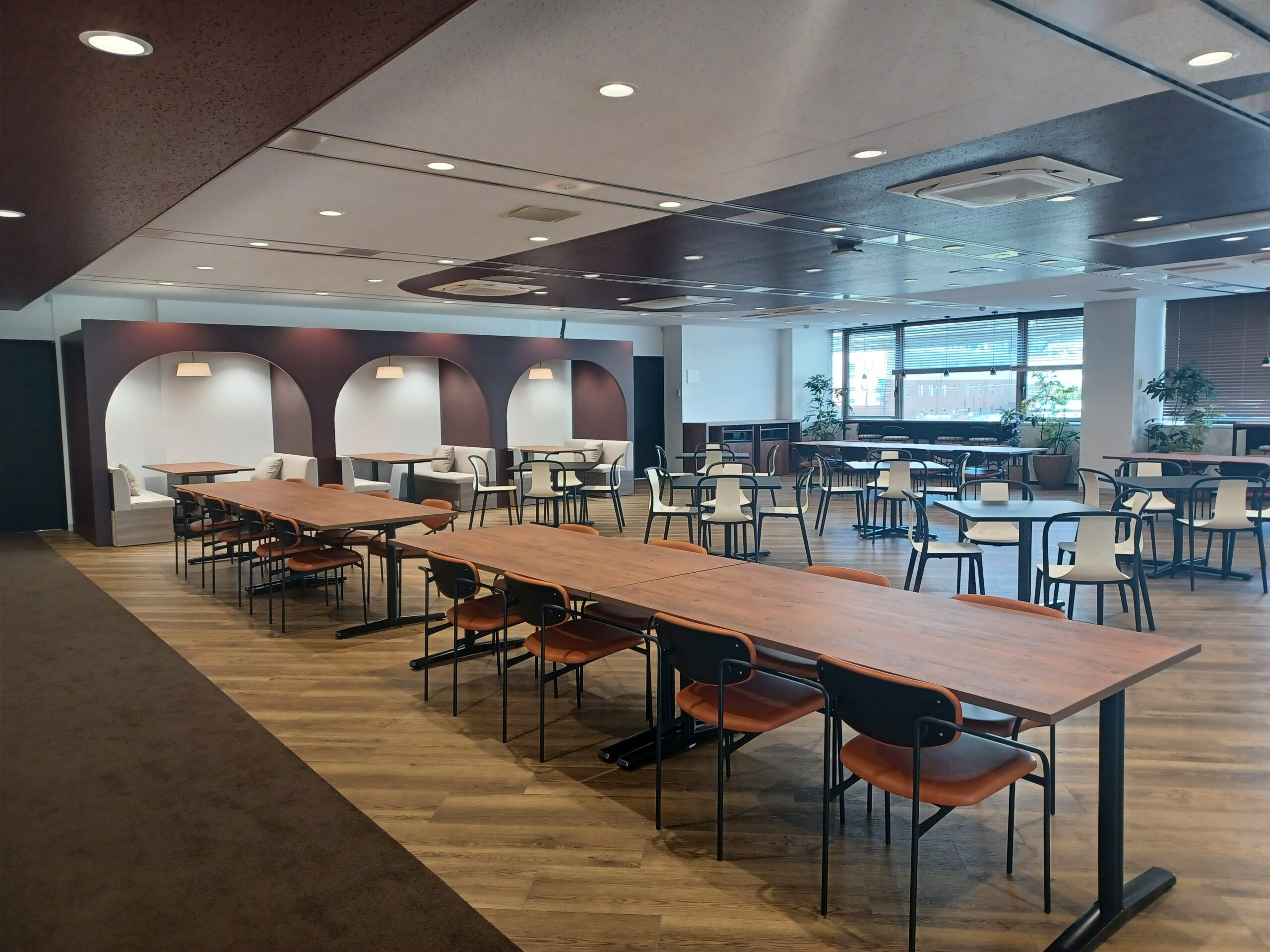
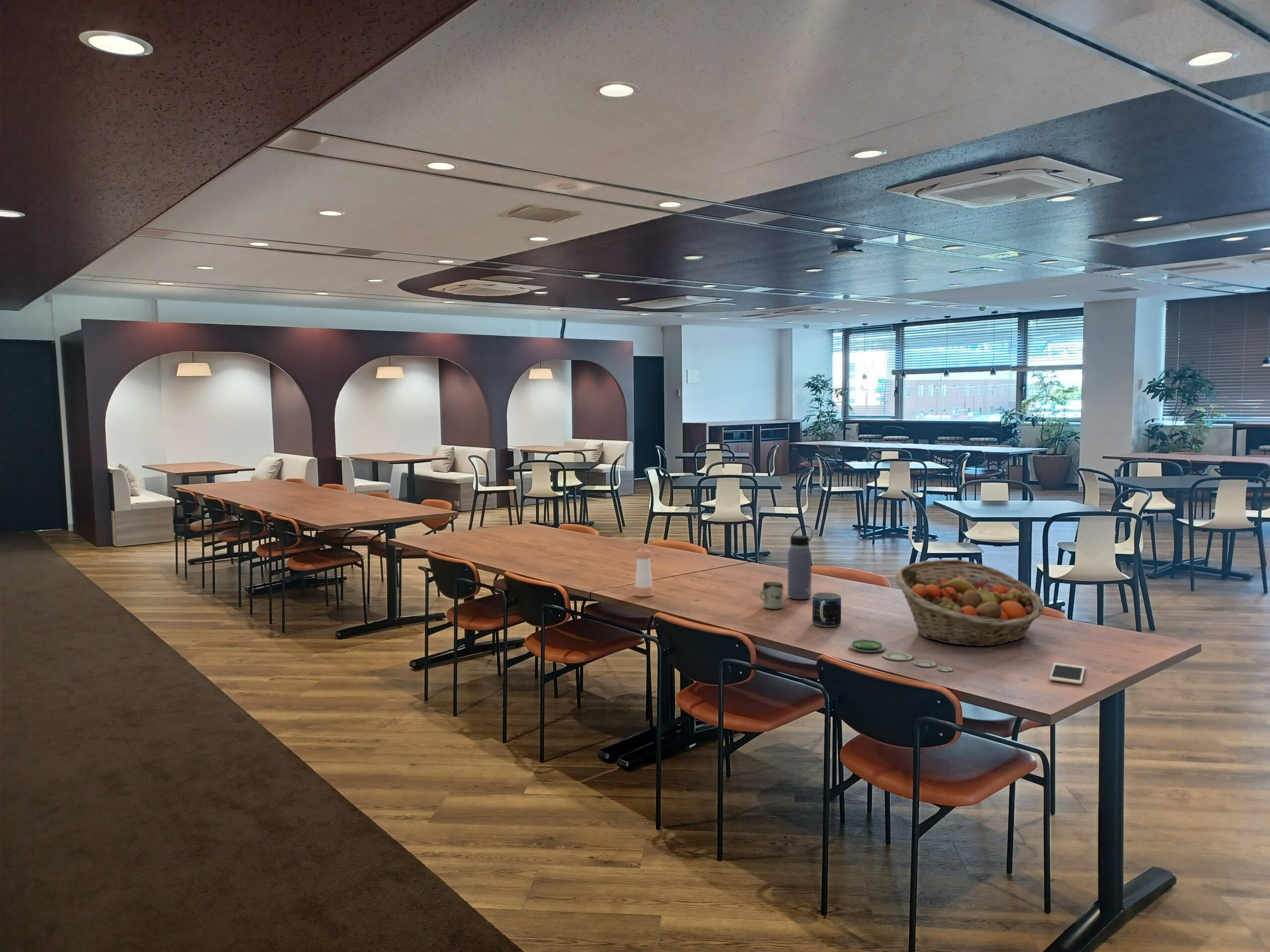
+ fruit basket [894,559,1045,647]
+ mug [812,592,841,628]
+ pepper shaker [634,547,653,597]
+ water bottle [787,525,813,600]
+ cell phone [1049,662,1085,685]
+ plate [849,639,953,672]
+ cup [759,581,784,610]
